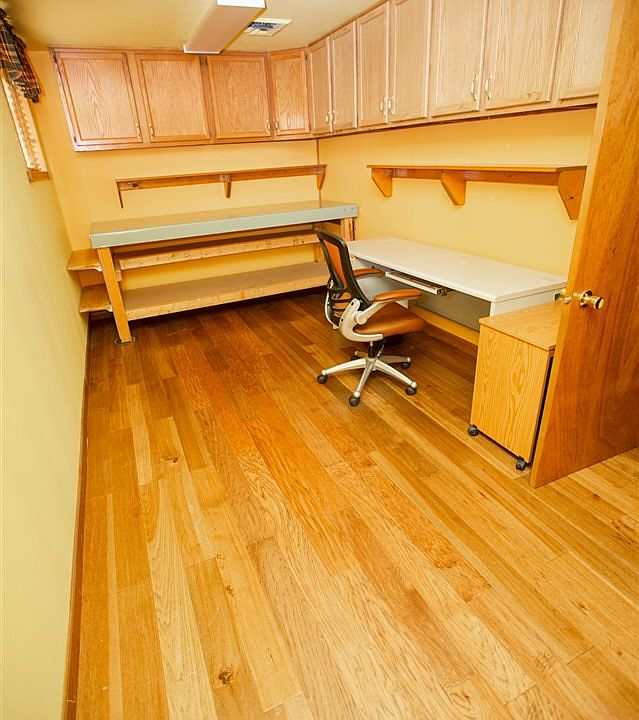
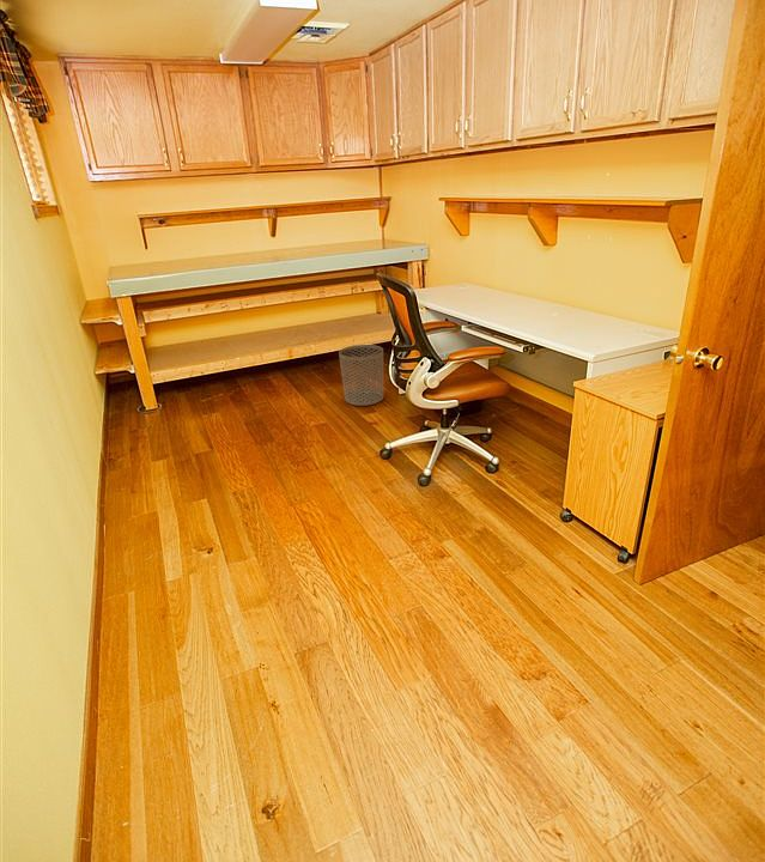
+ waste bin [338,344,384,407]
